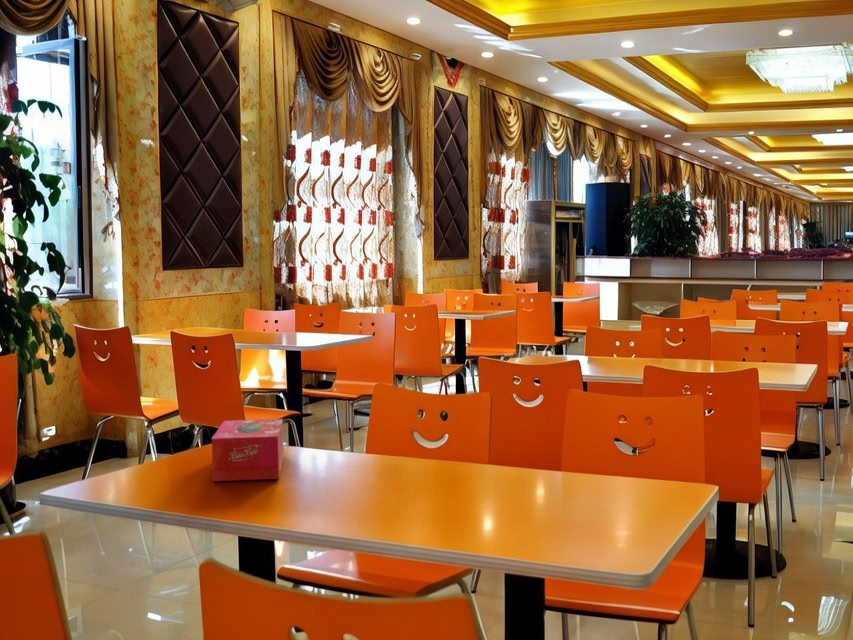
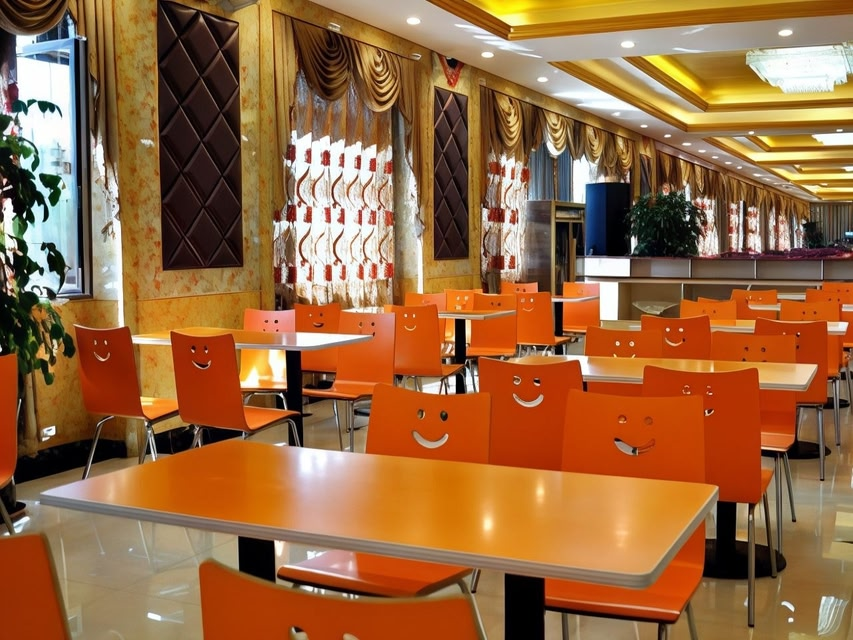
- tissue box [211,418,285,482]
